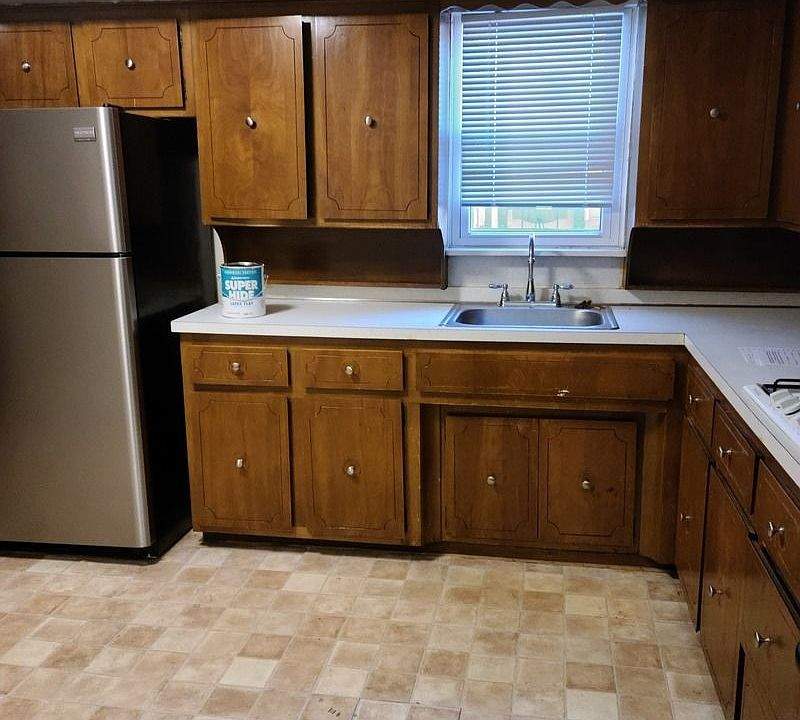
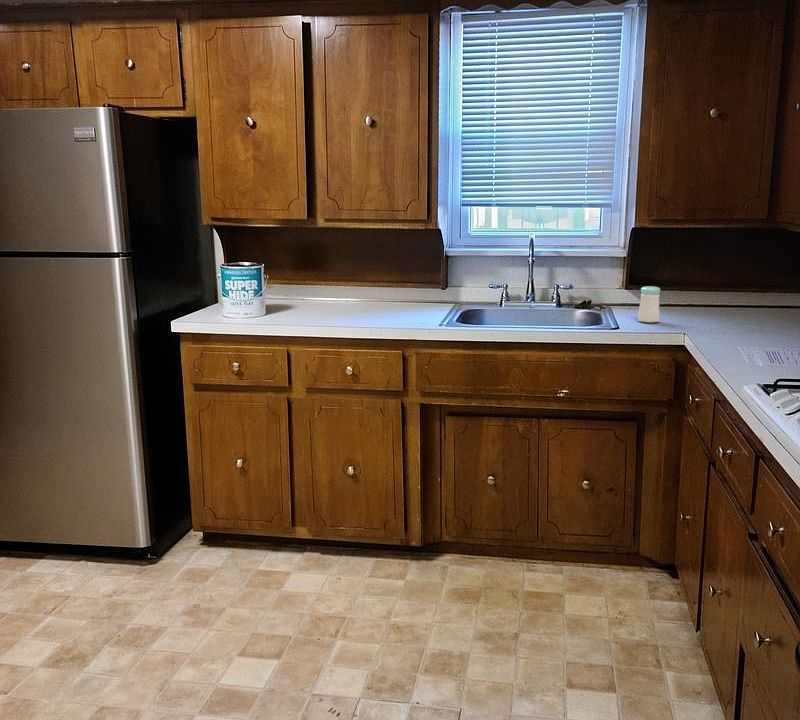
+ salt shaker [637,285,661,324]
